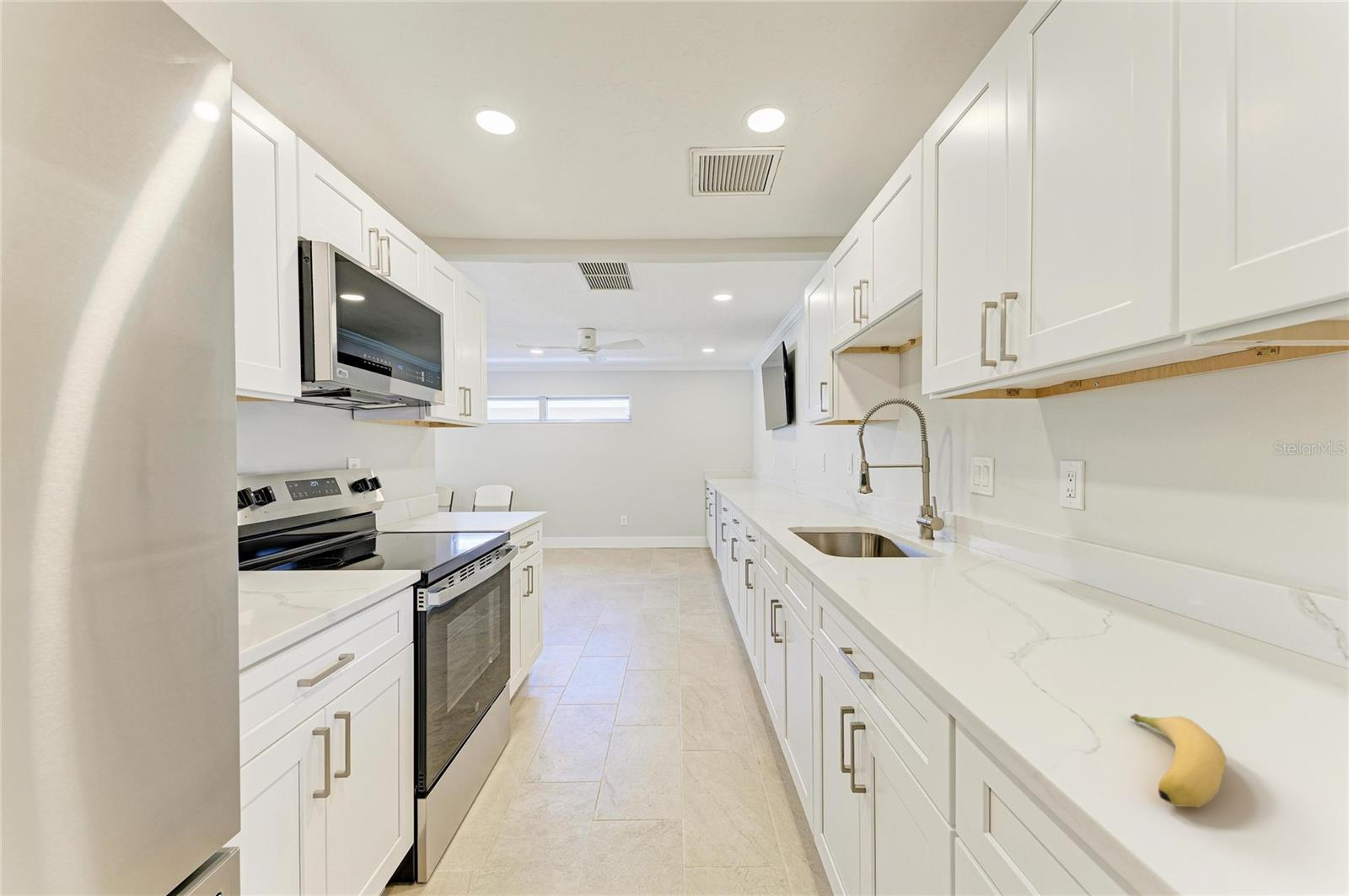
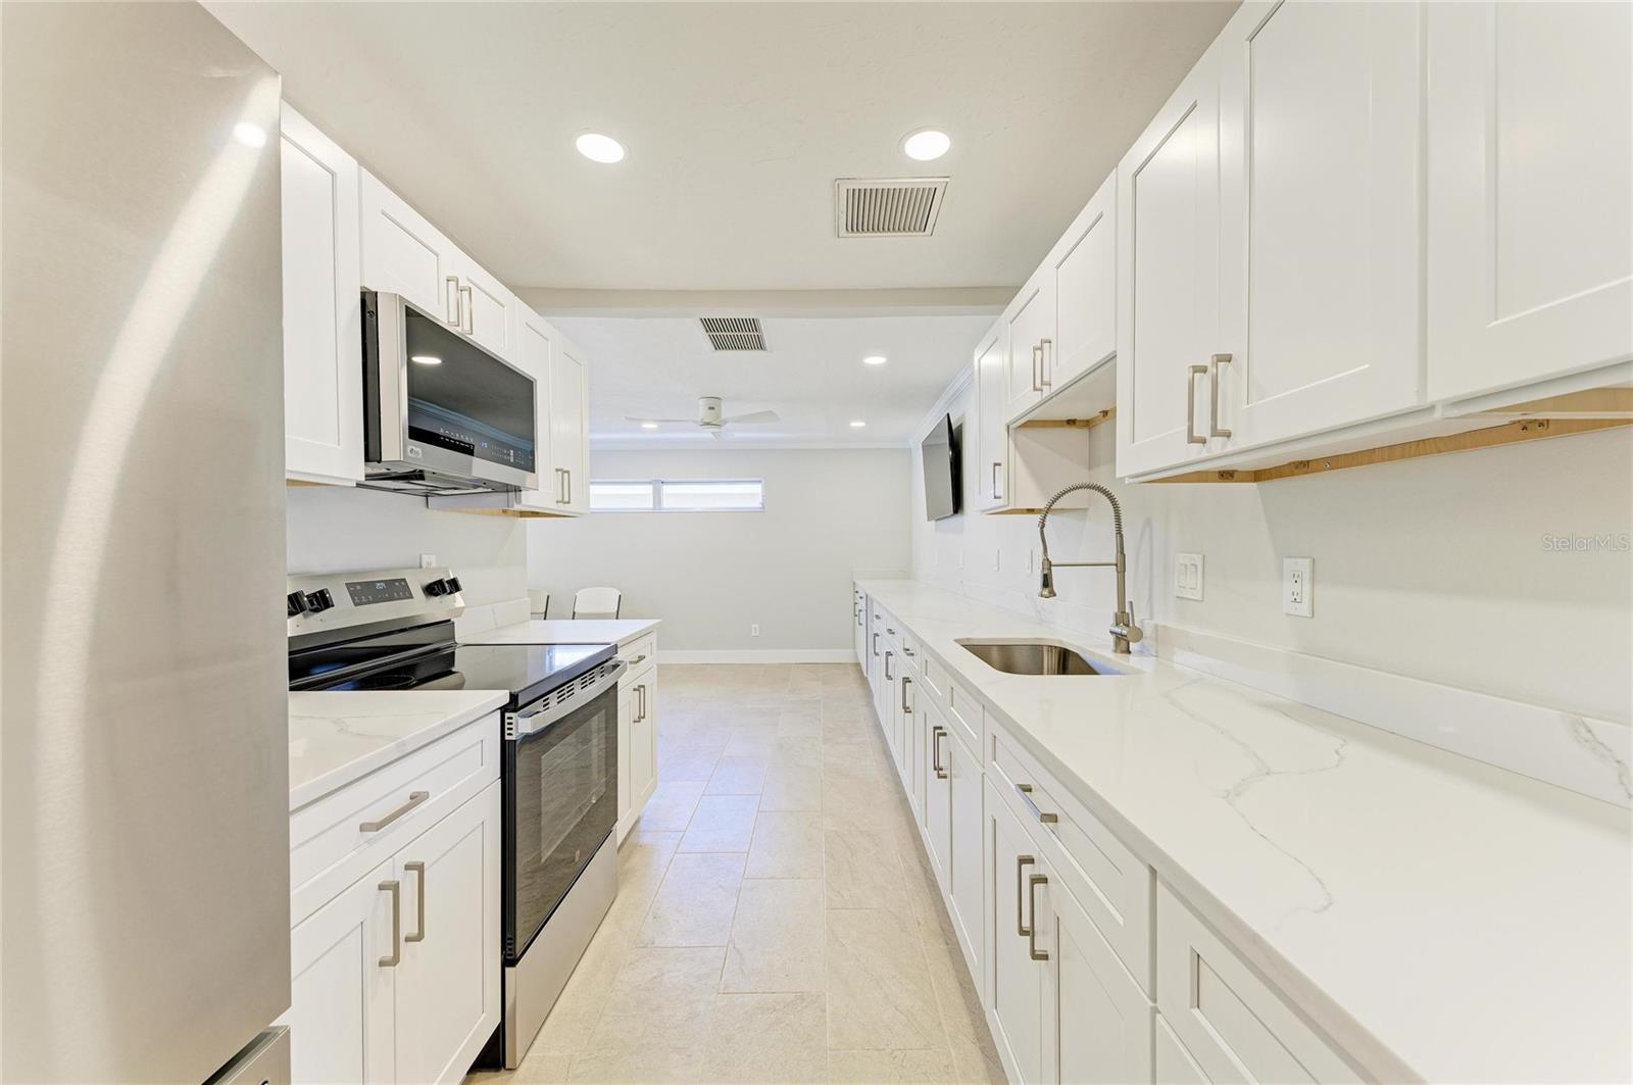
- banana [1129,713,1228,808]
